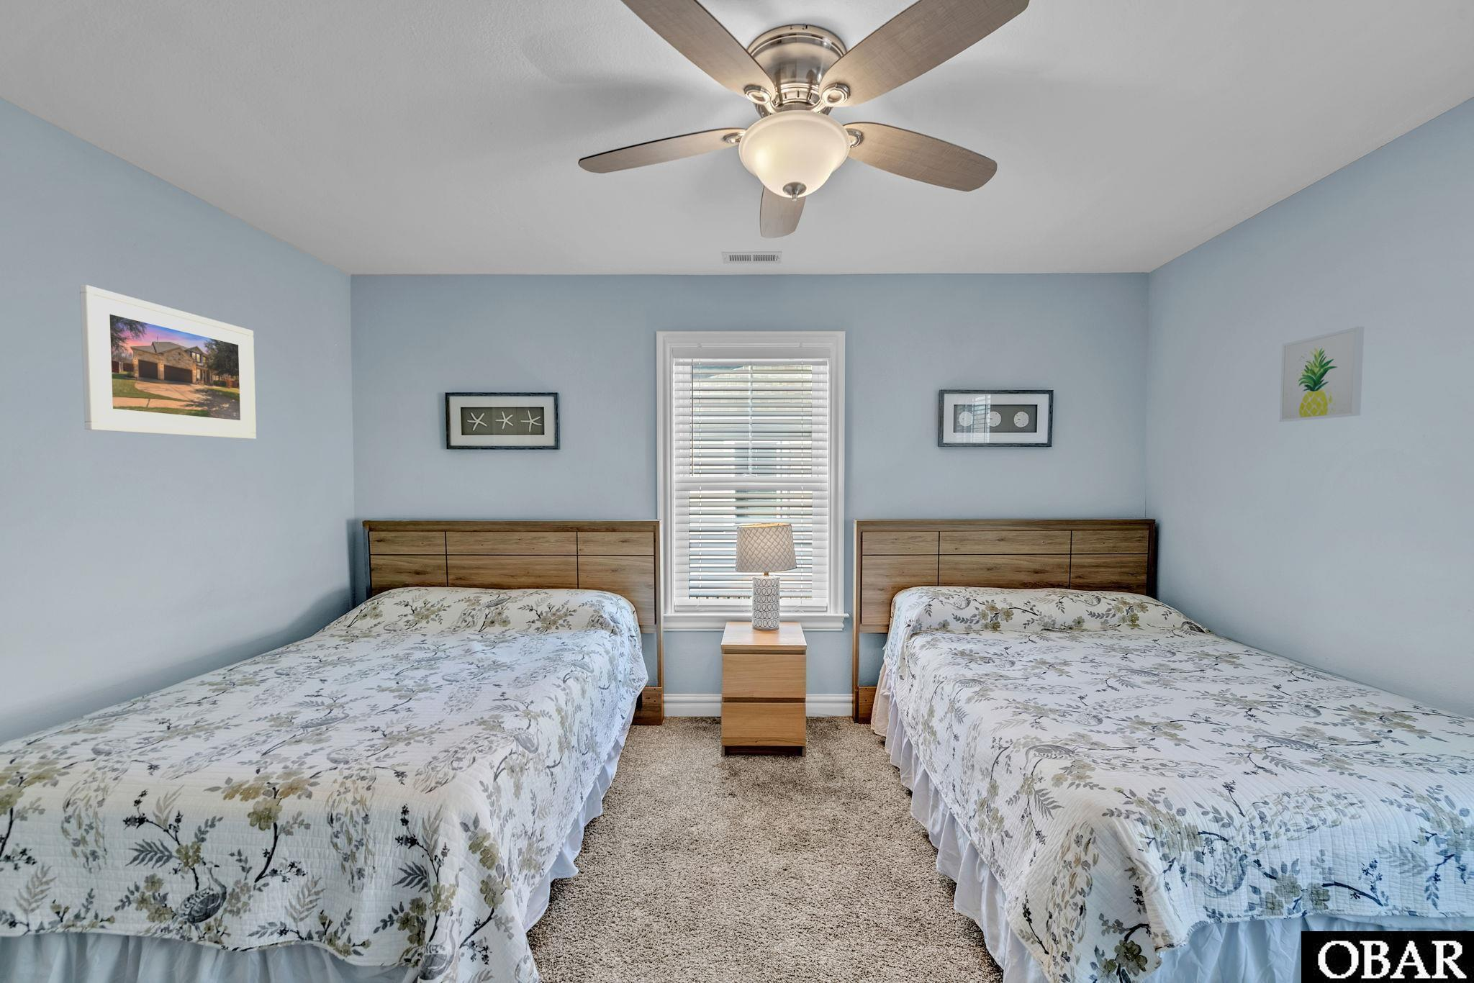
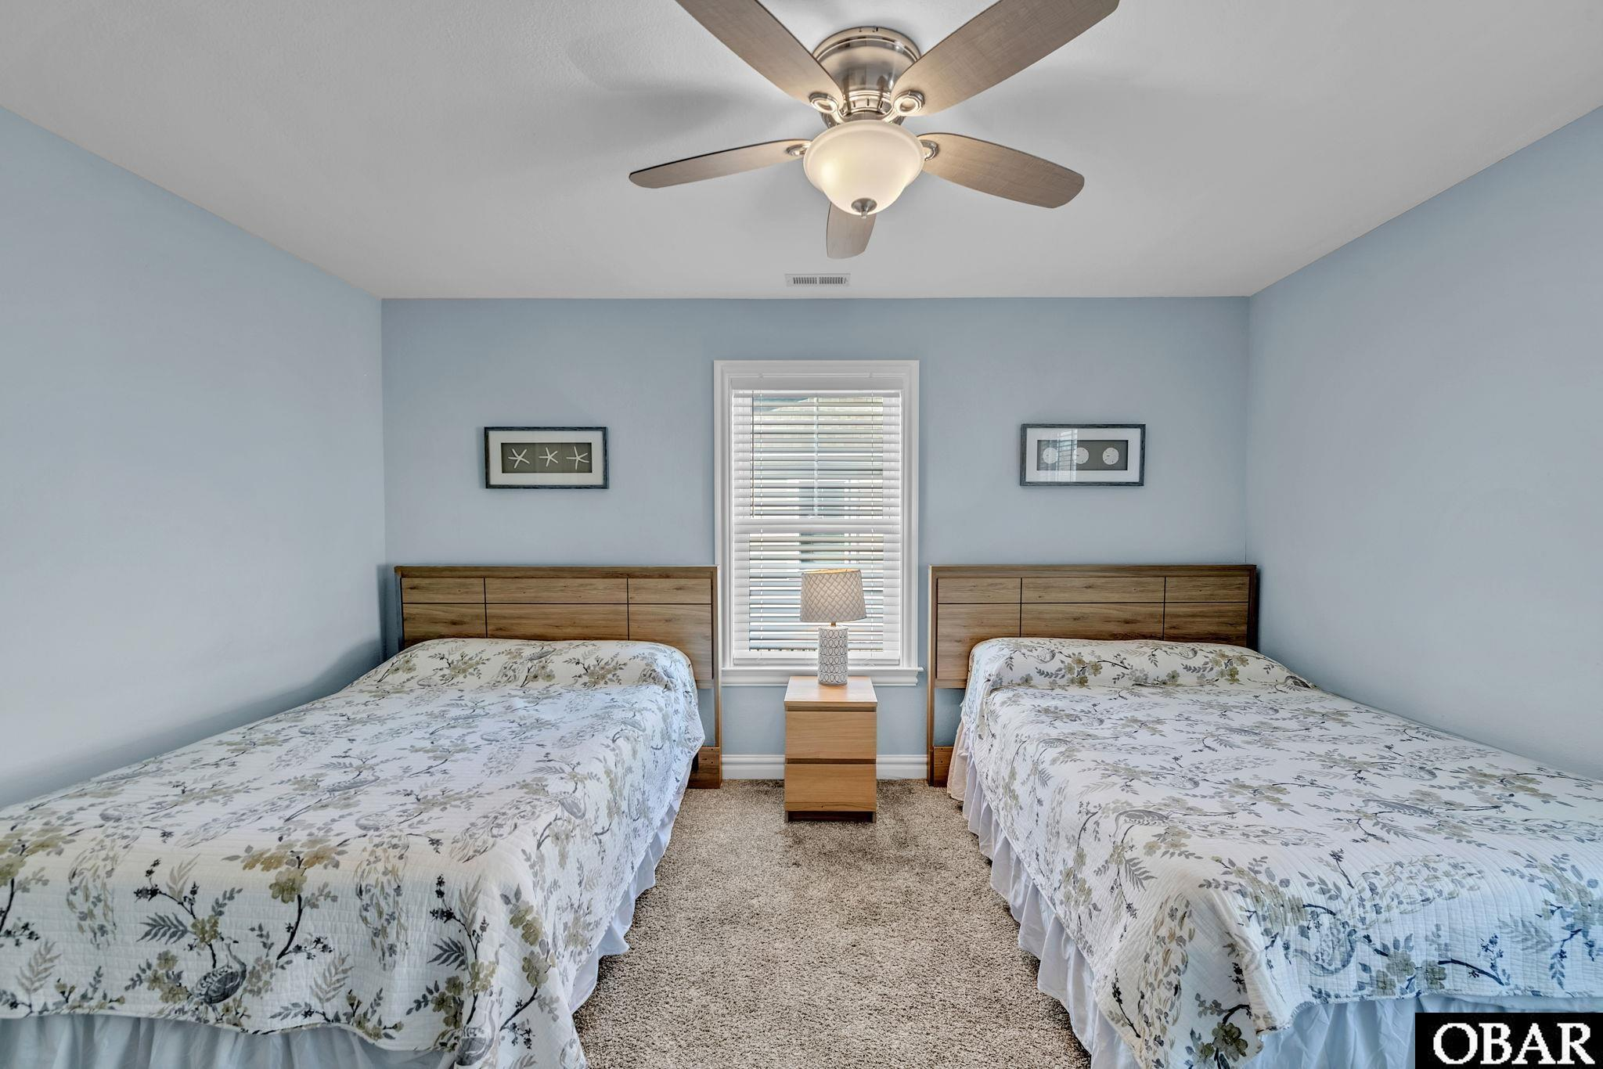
- wall art [1279,326,1364,422]
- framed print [79,284,257,440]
